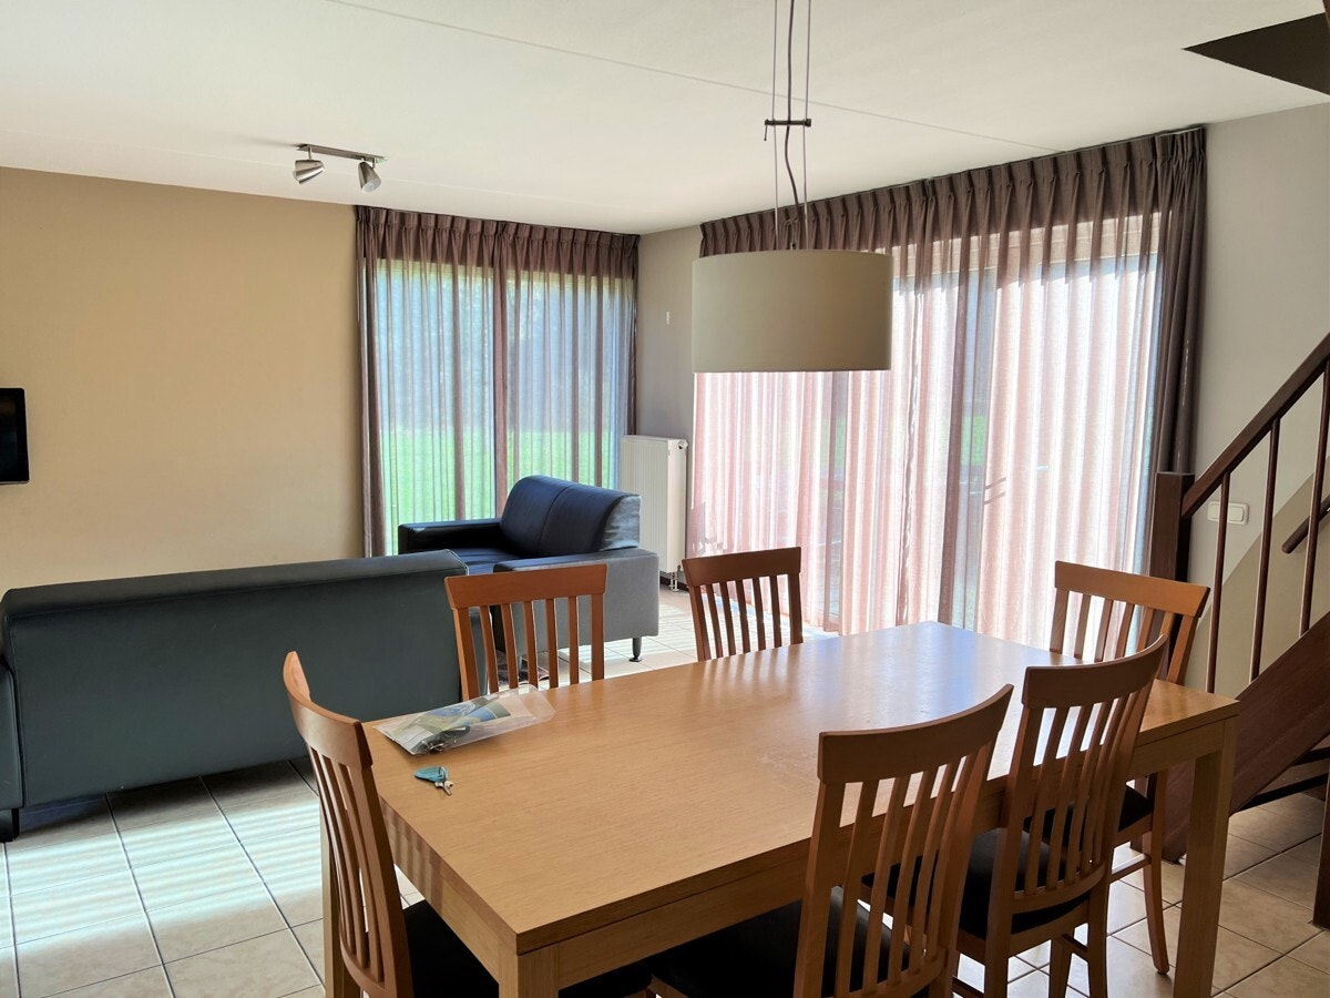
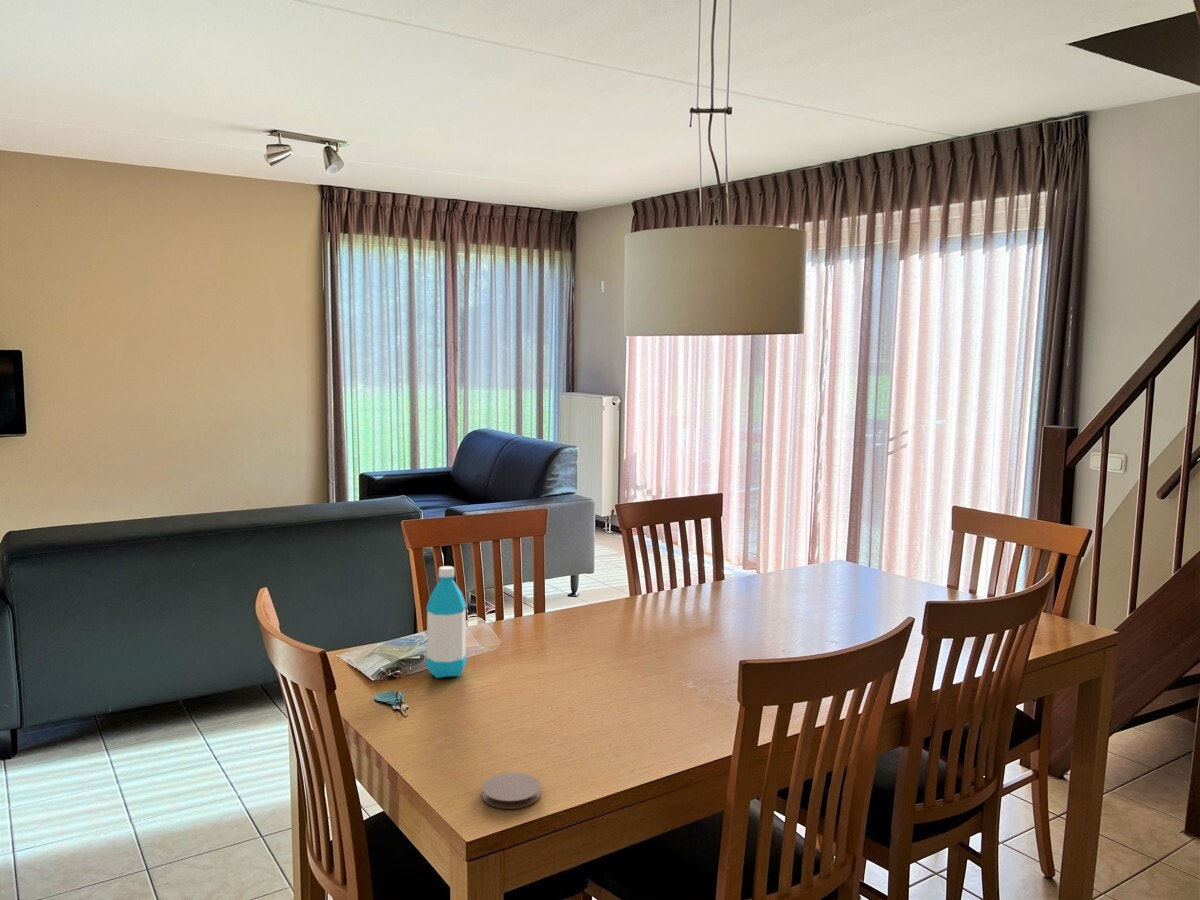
+ coaster [481,772,542,810]
+ water bottle [425,565,468,679]
